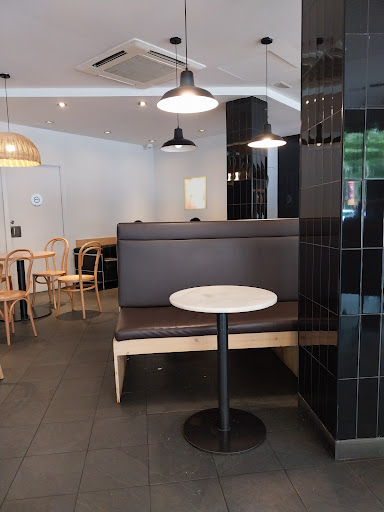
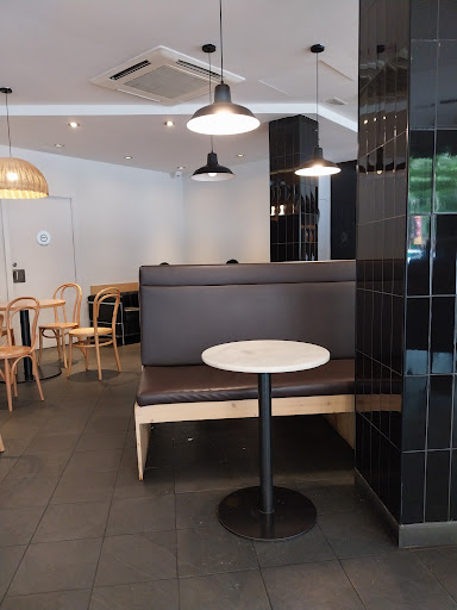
- wall art [183,175,208,211]
